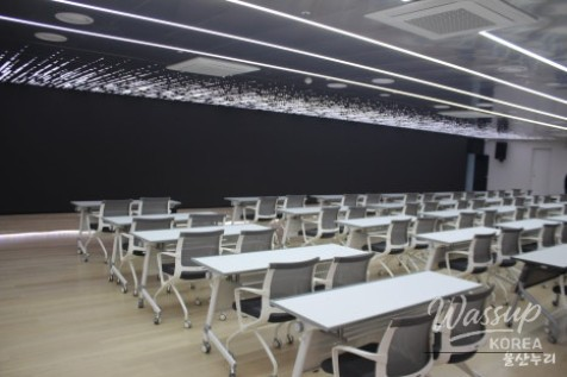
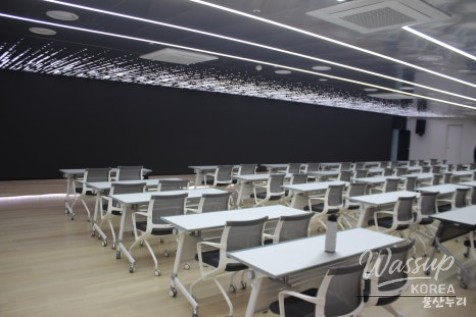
+ thermos bottle [323,212,342,253]
